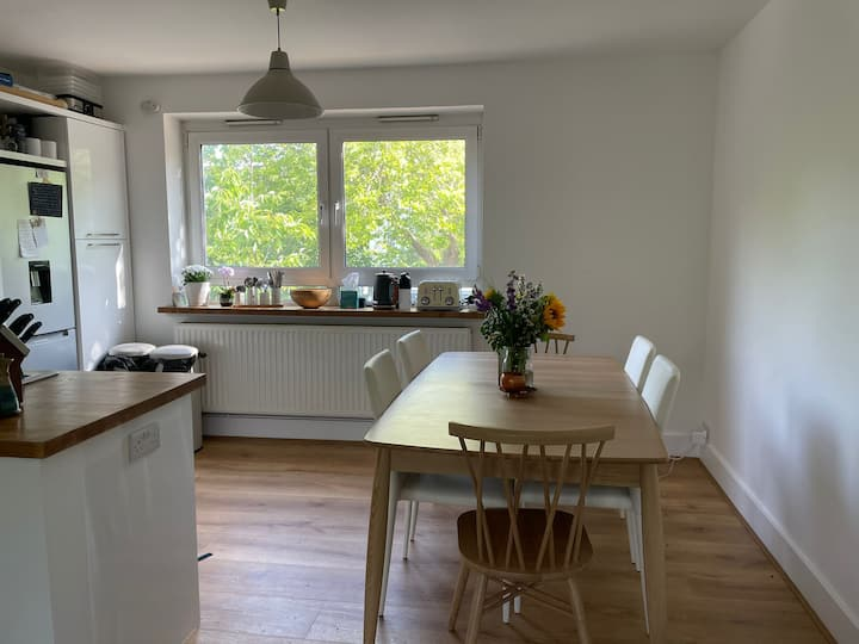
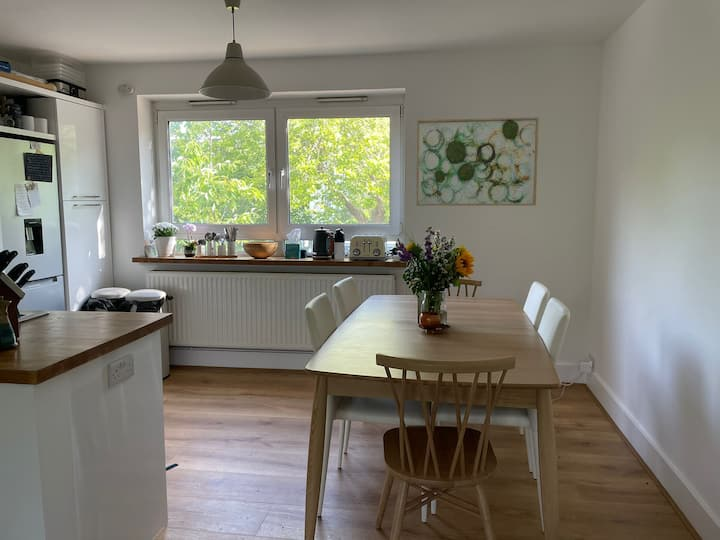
+ wall art [415,116,540,207]
